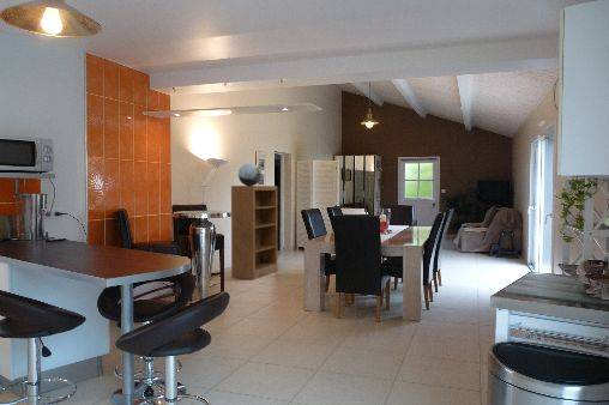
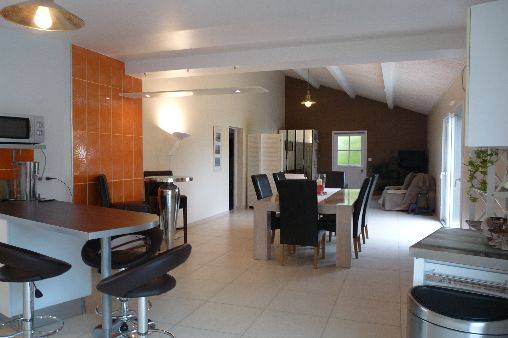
- bookshelf [230,185,278,280]
- decorative globe [237,162,263,186]
